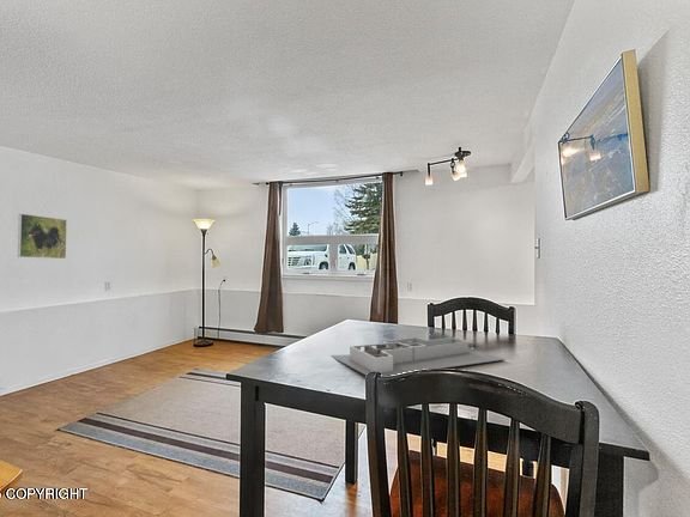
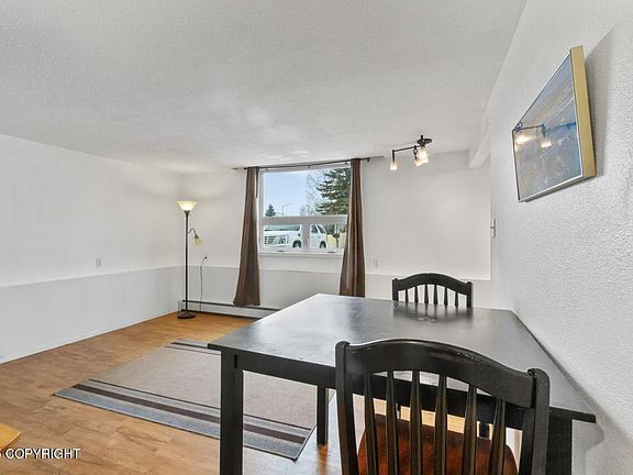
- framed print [17,213,68,260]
- architectural model [329,336,507,377]
